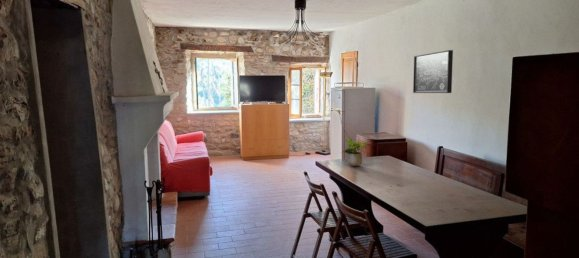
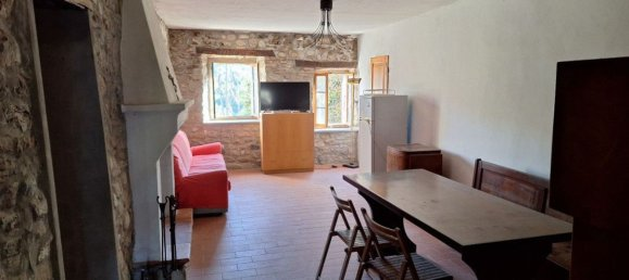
- wall art [412,49,454,94]
- potted plant [340,137,368,167]
